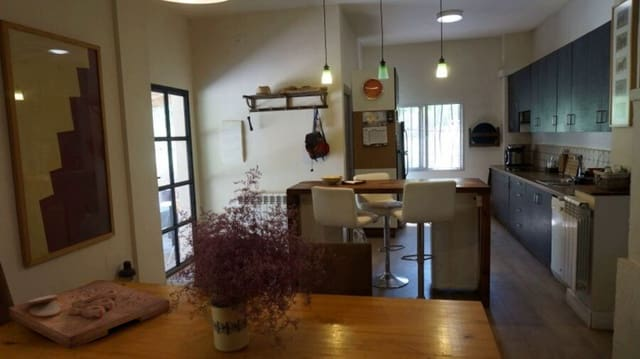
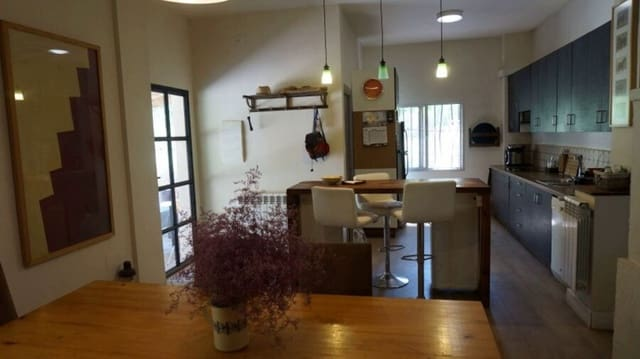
- cutting board [8,279,171,350]
